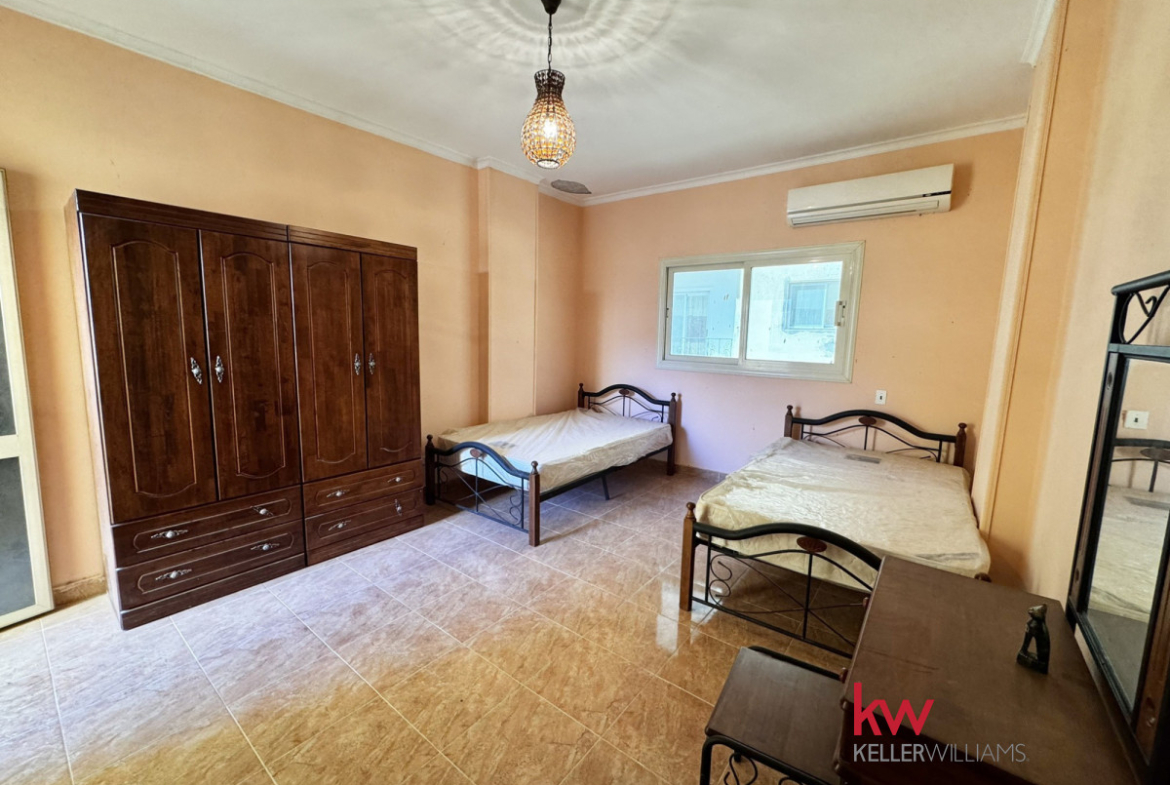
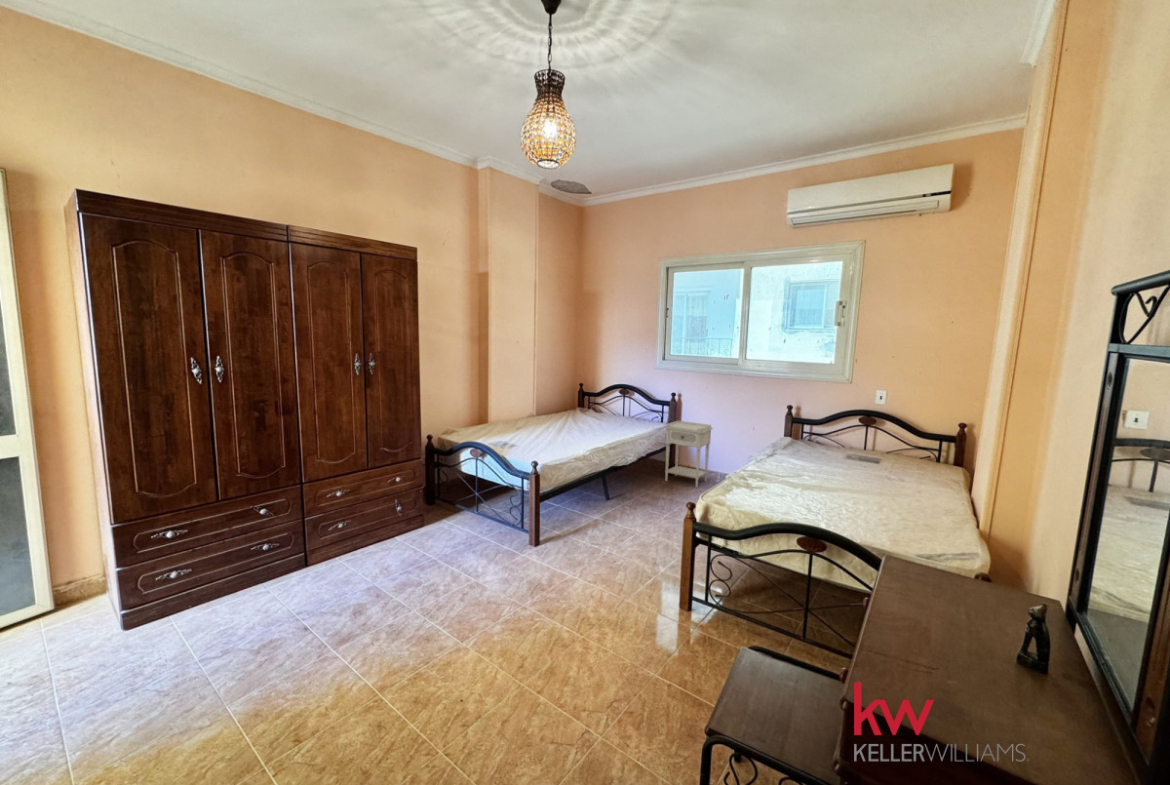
+ nightstand [663,420,714,489]
